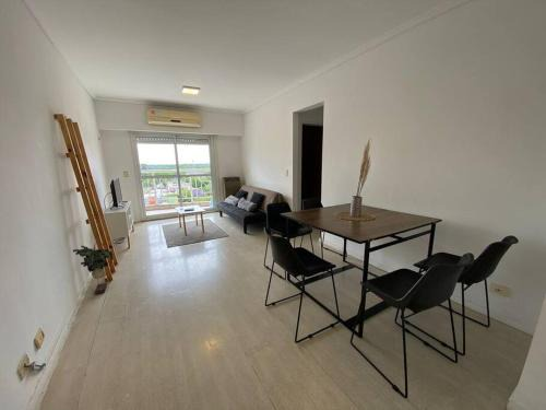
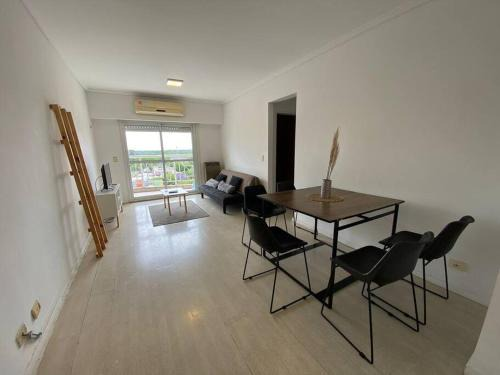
- decorative plant [72,244,114,295]
